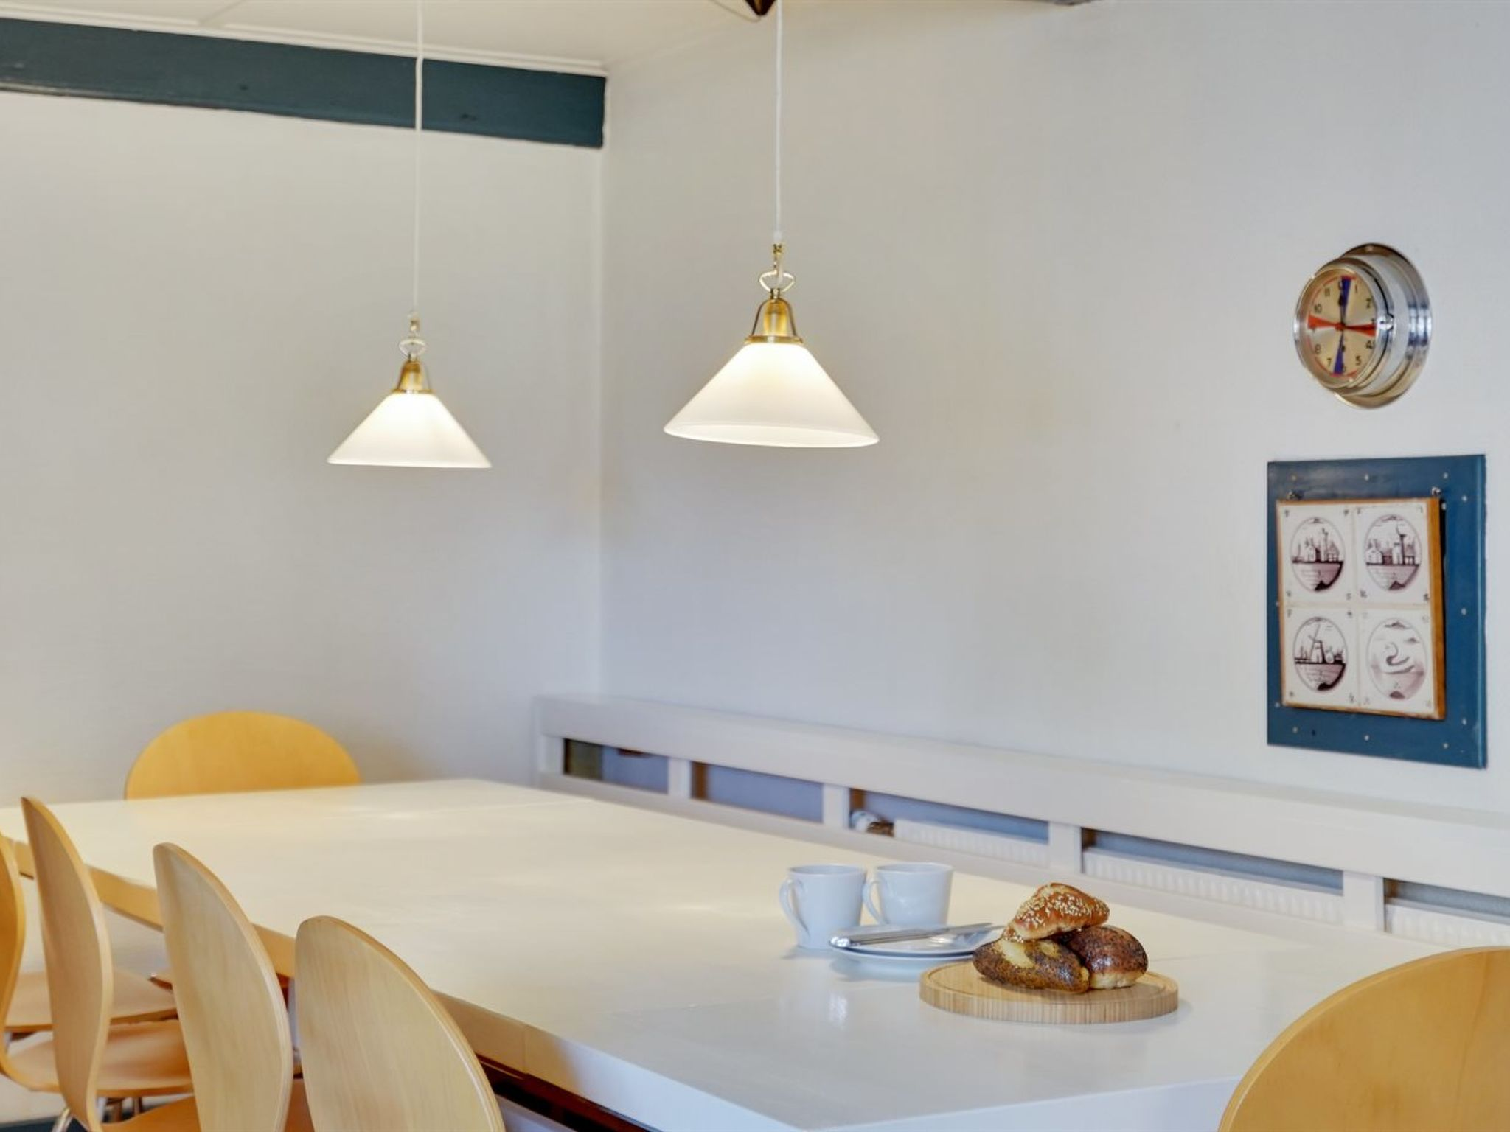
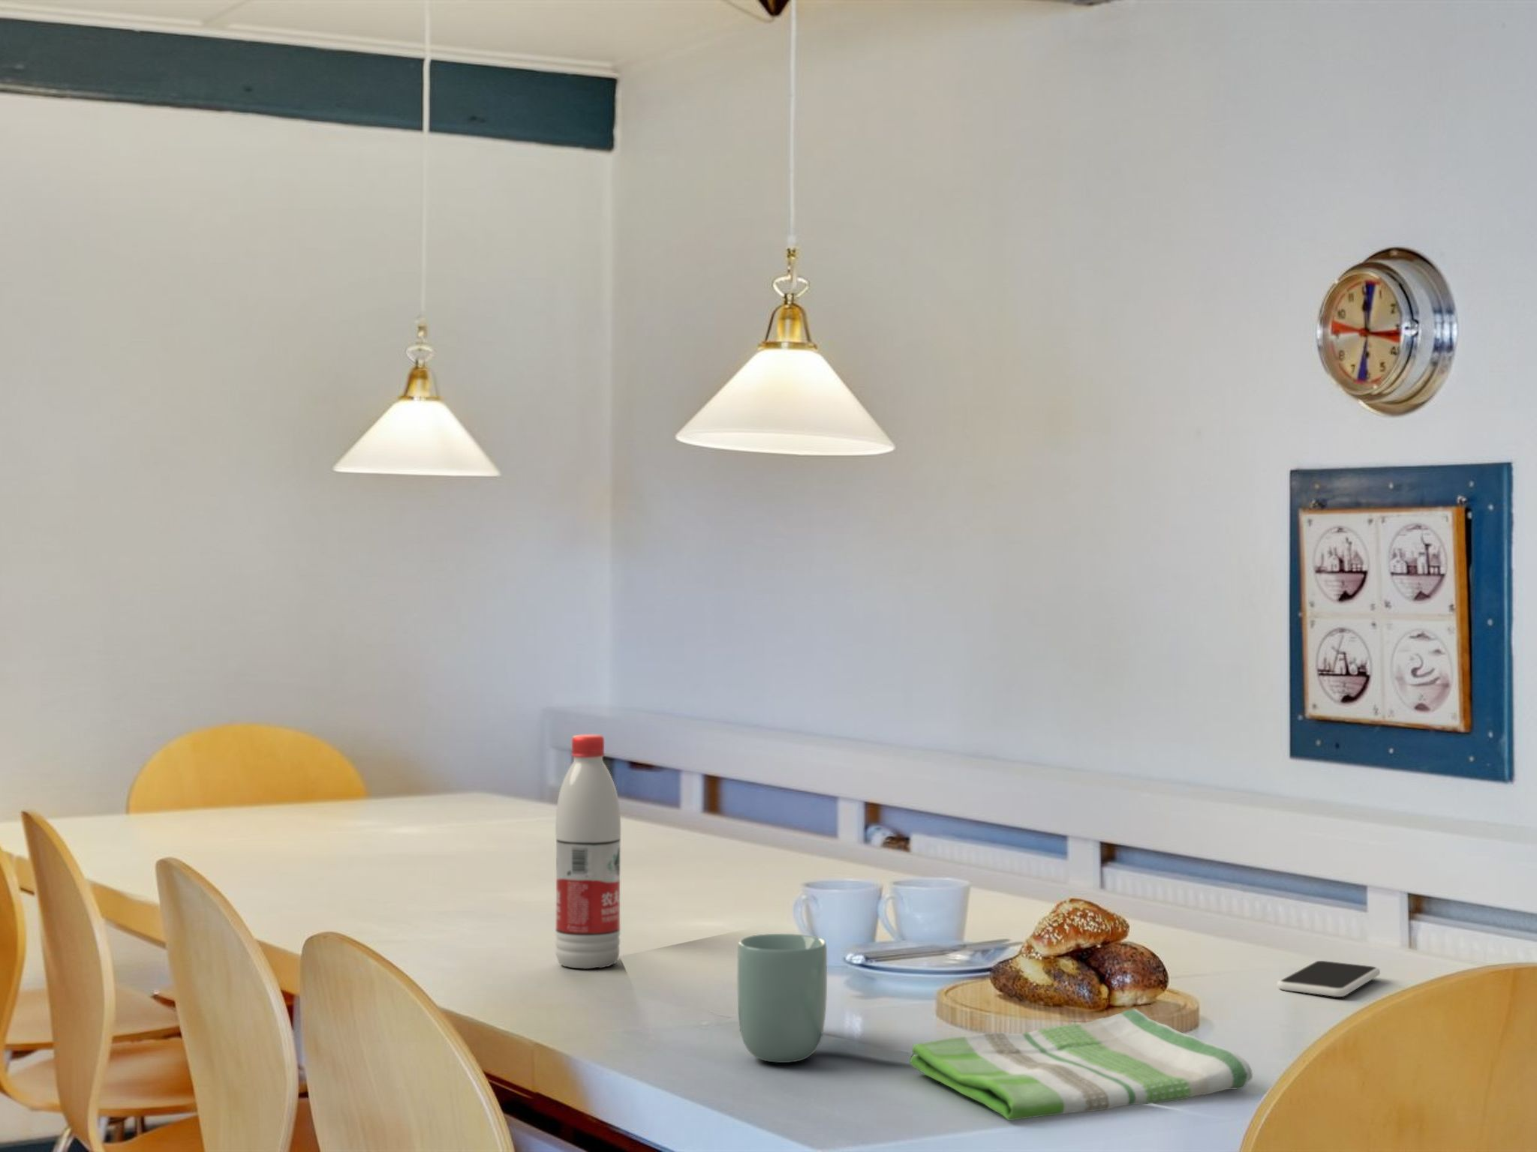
+ water bottle [554,733,621,969]
+ dish towel [910,1008,1254,1122]
+ smartphone [1277,960,1381,997]
+ cup [736,933,828,1064]
